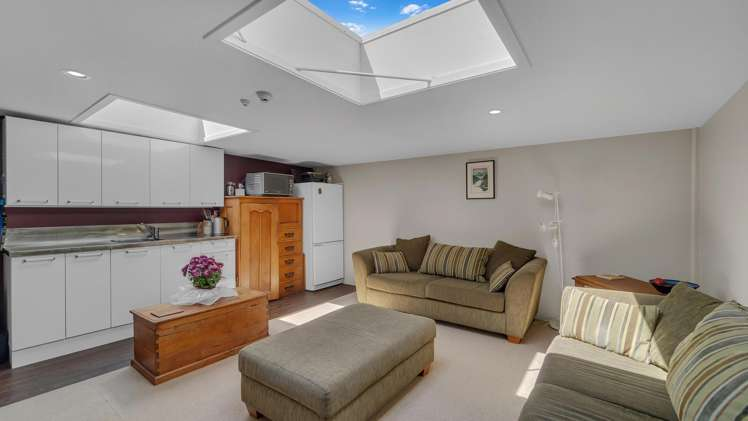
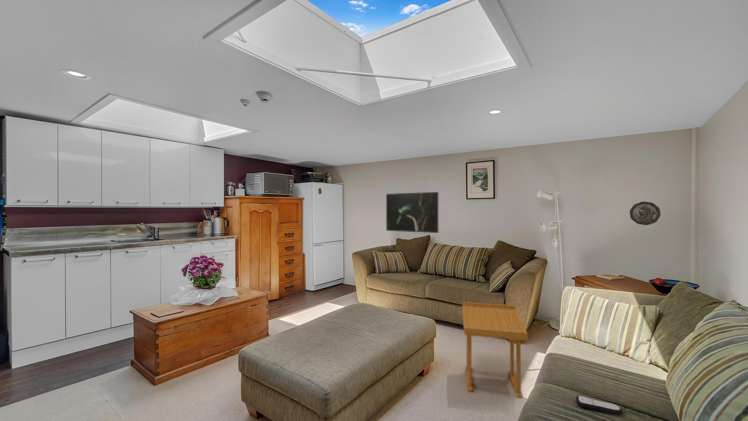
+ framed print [385,191,439,234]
+ side table [461,301,529,399]
+ decorative plate [629,201,661,226]
+ remote control [575,394,624,416]
